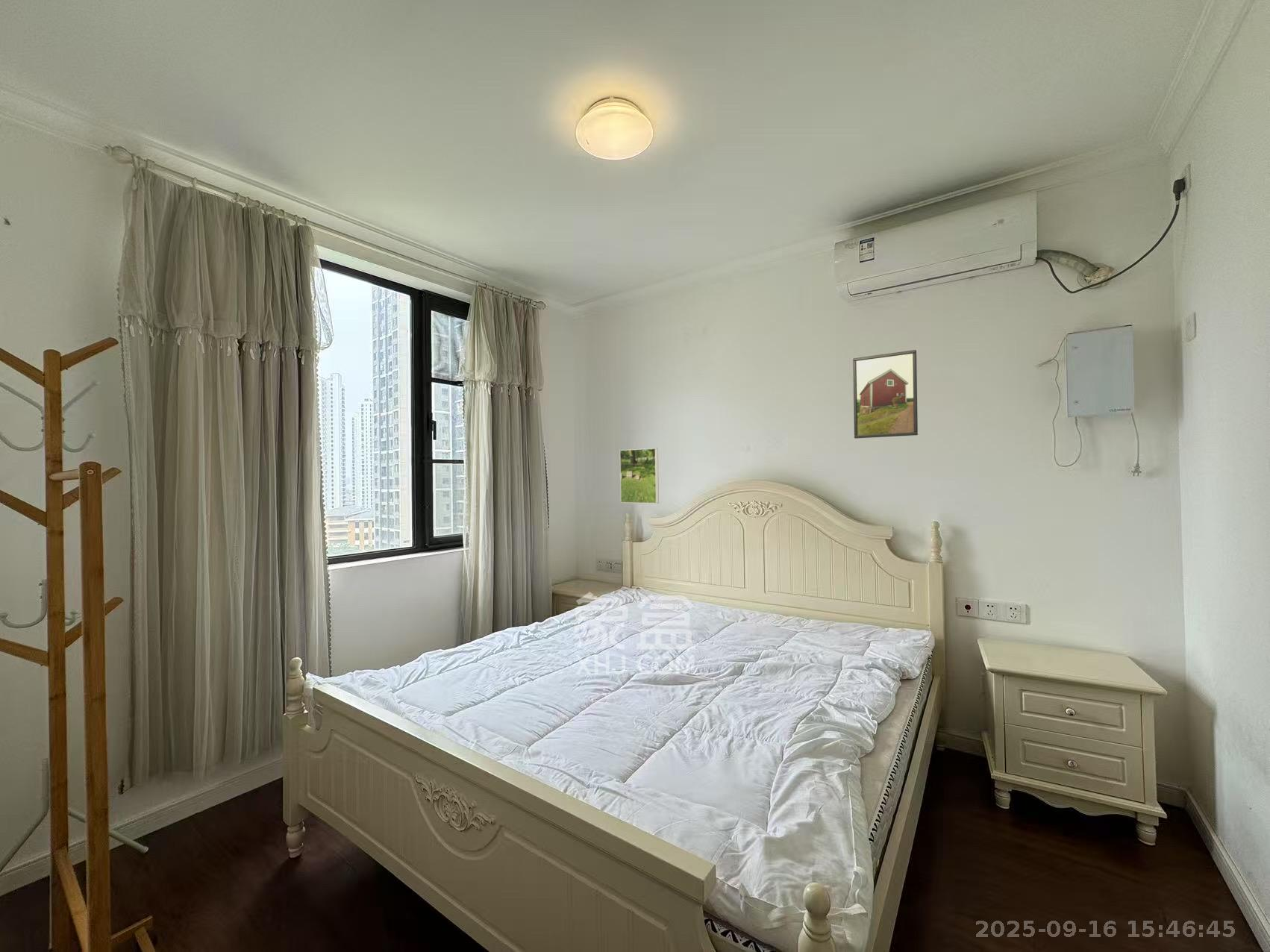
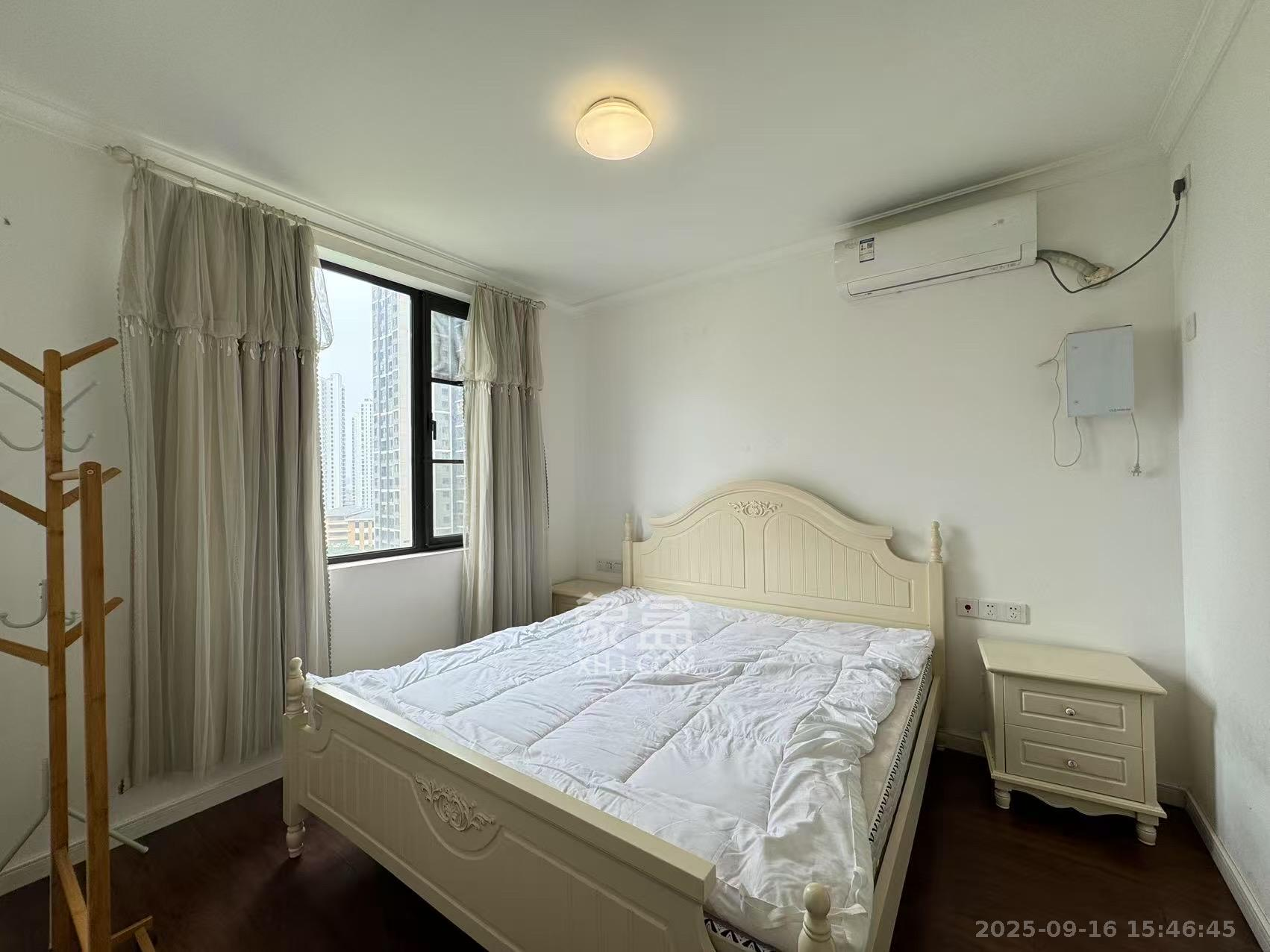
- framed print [619,448,660,504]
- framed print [852,349,919,439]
